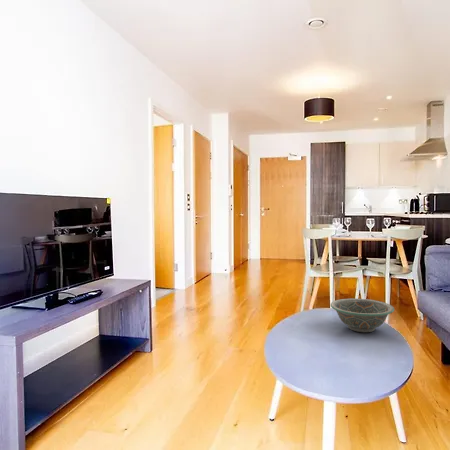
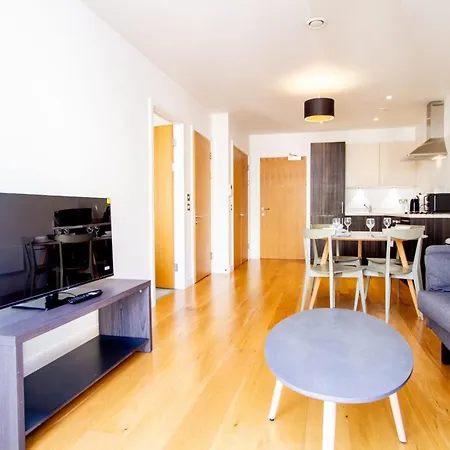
- decorative bowl [330,298,395,333]
